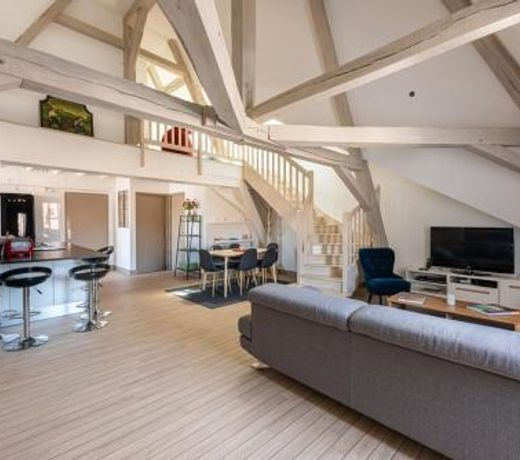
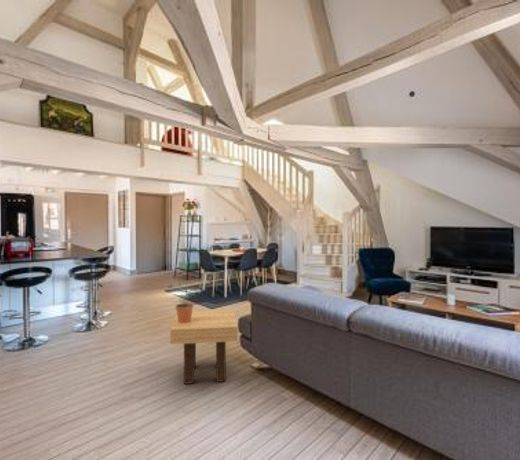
+ potted plant [167,269,196,323]
+ side table [169,309,239,385]
